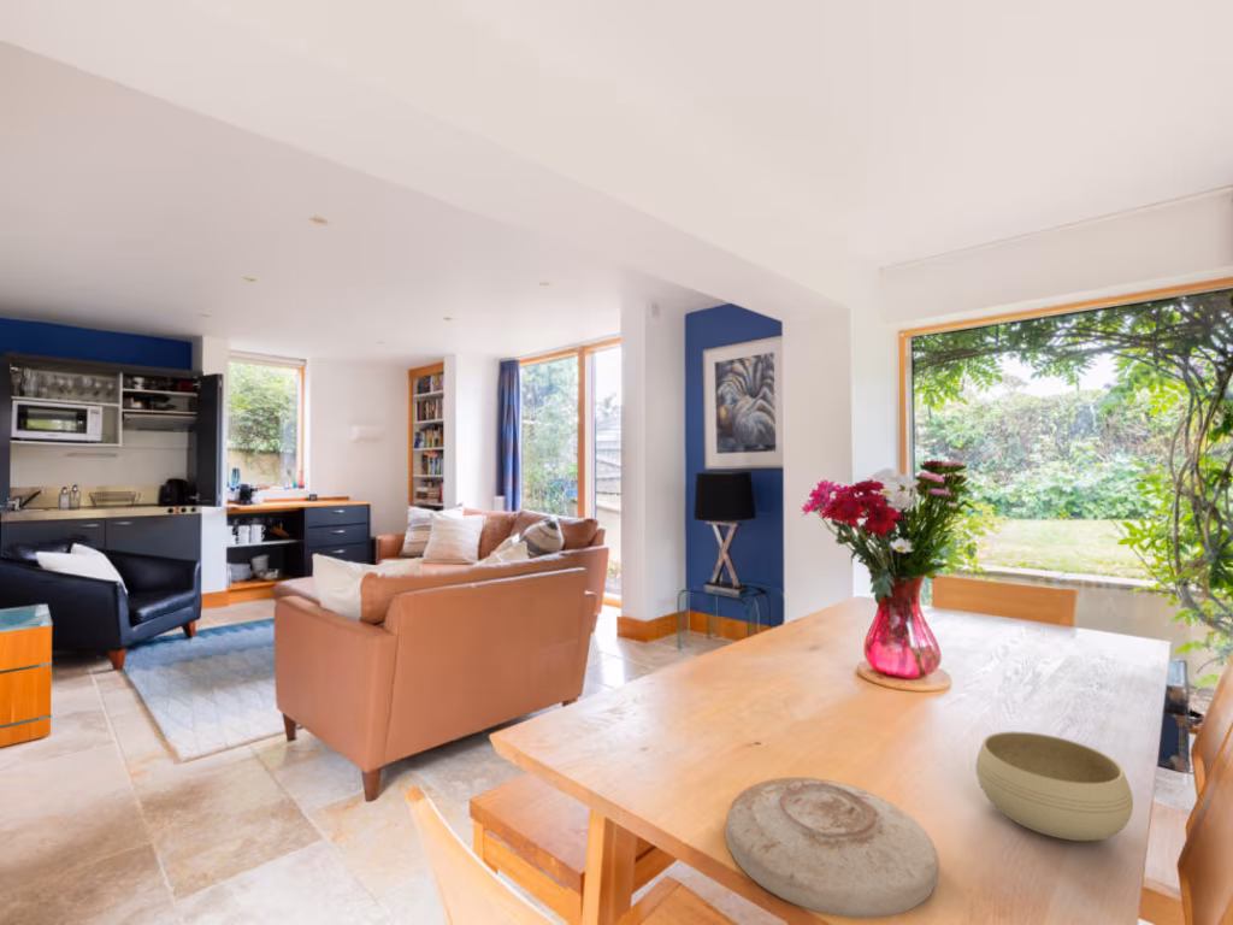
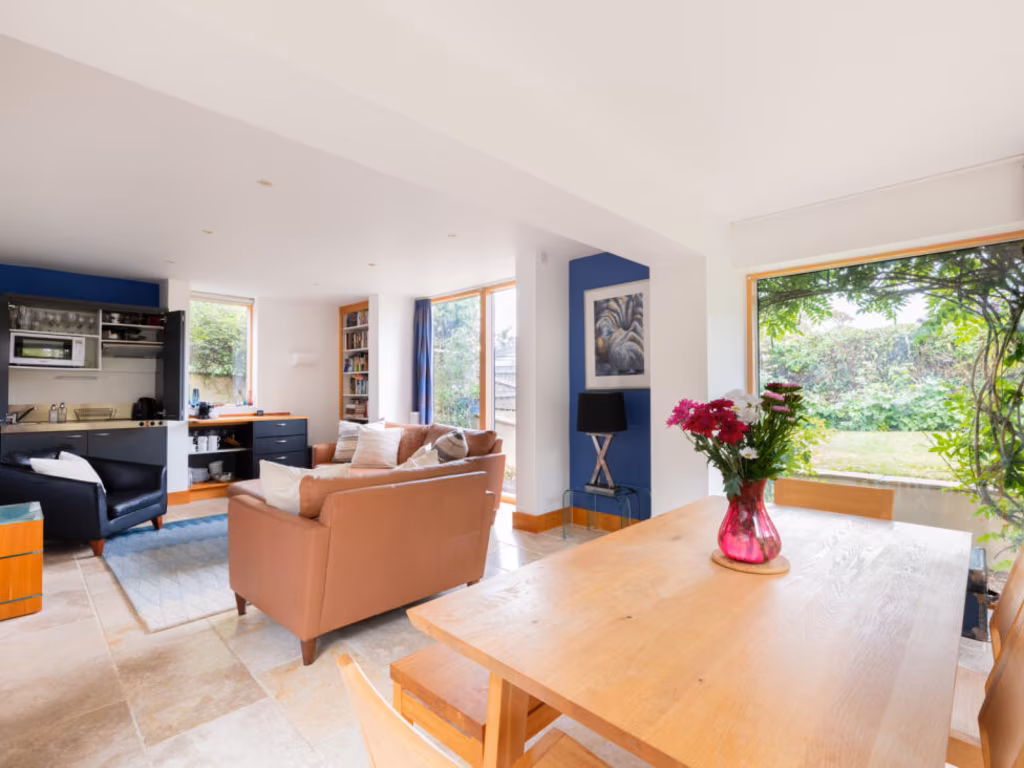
- bowl [975,730,1134,842]
- plate [725,776,940,918]
